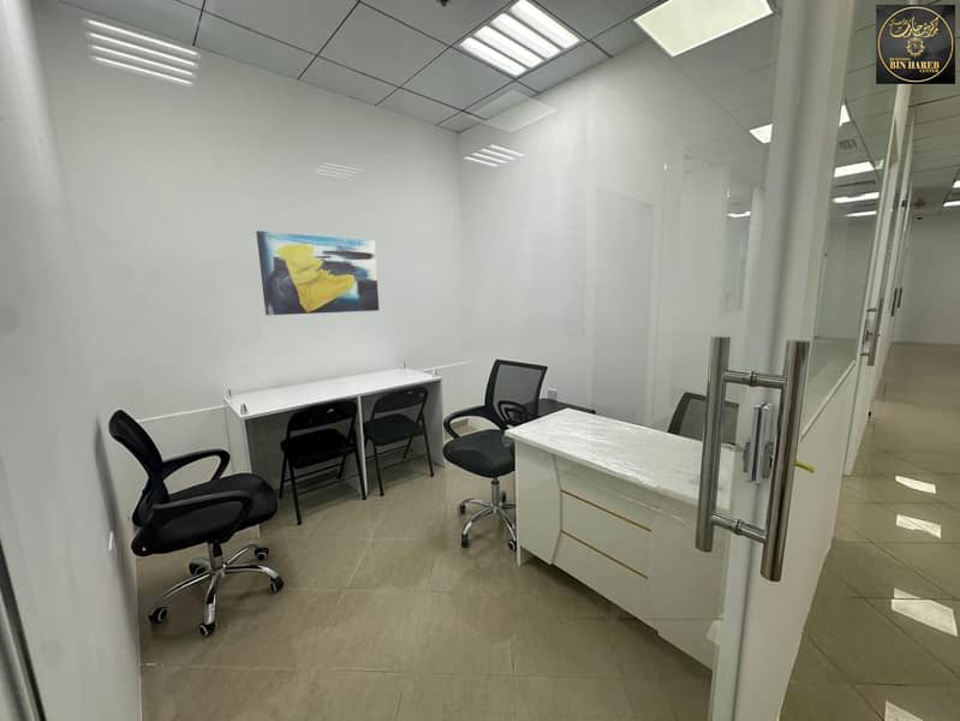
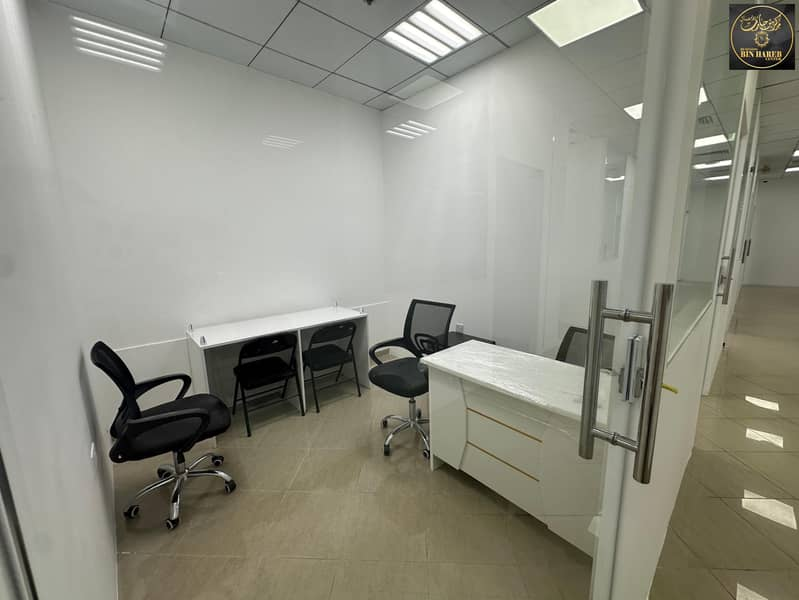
- wall art [255,230,380,316]
